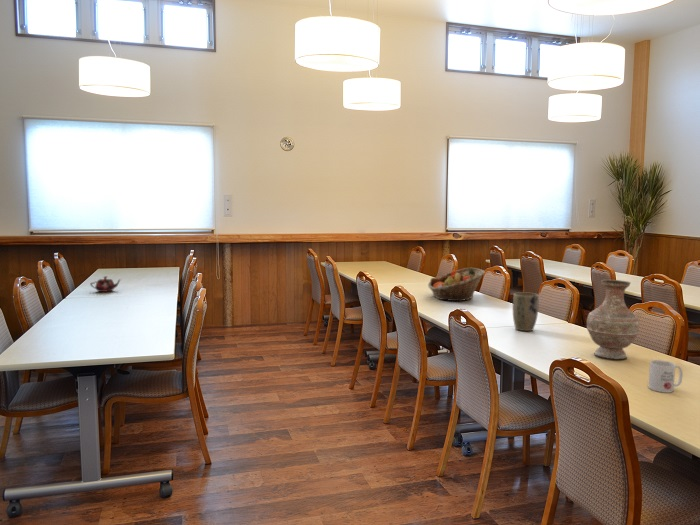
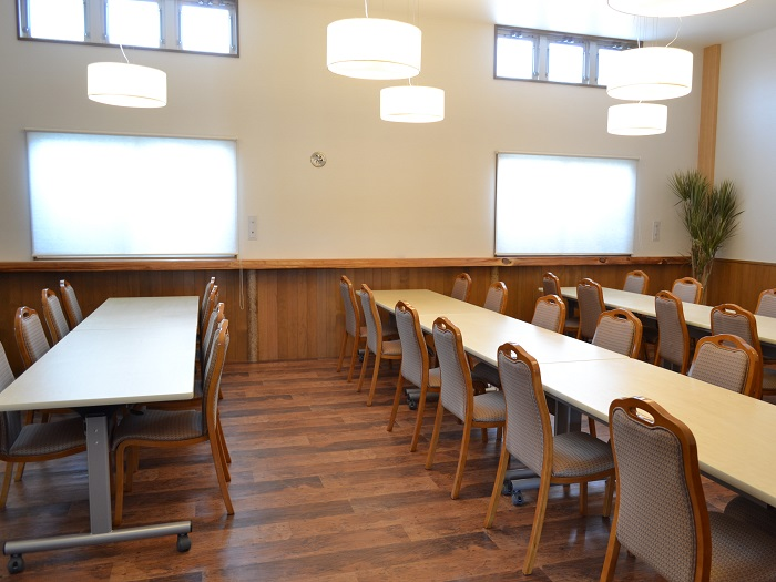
- fruit basket [427,267,486,302]
- mug [648,359,684,394]
- teapot [89,275,123,293]
- plant pot [512,291,540,332]
- vase [586,279,640,360]
